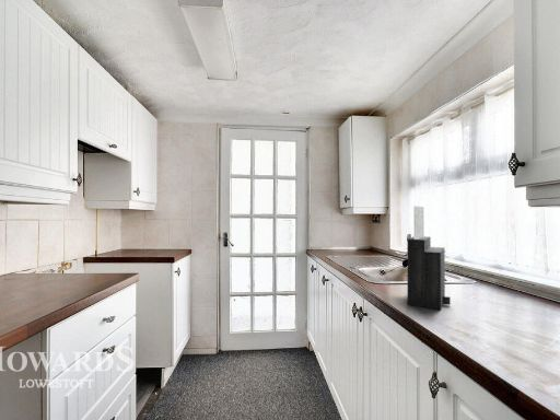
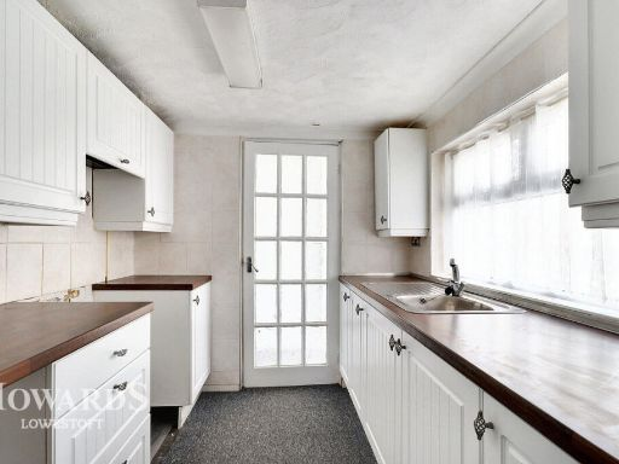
- knife block [406,206,452,311]
